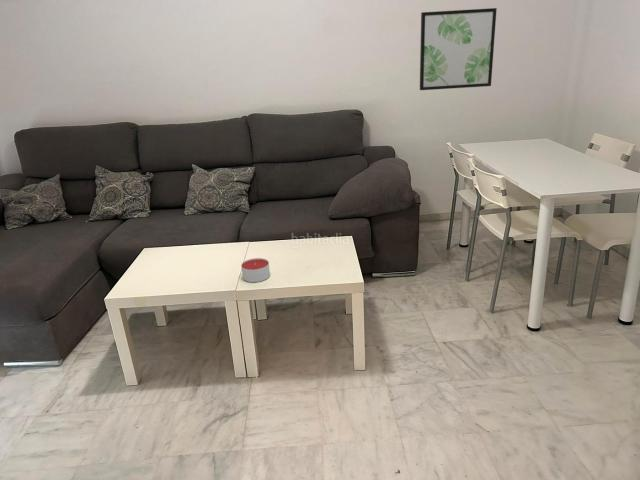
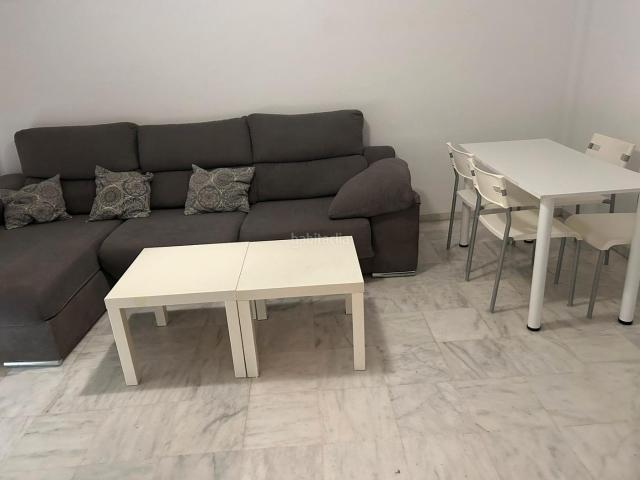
- wall art [419,7,498,91]
- candle [240,257,271,283]
